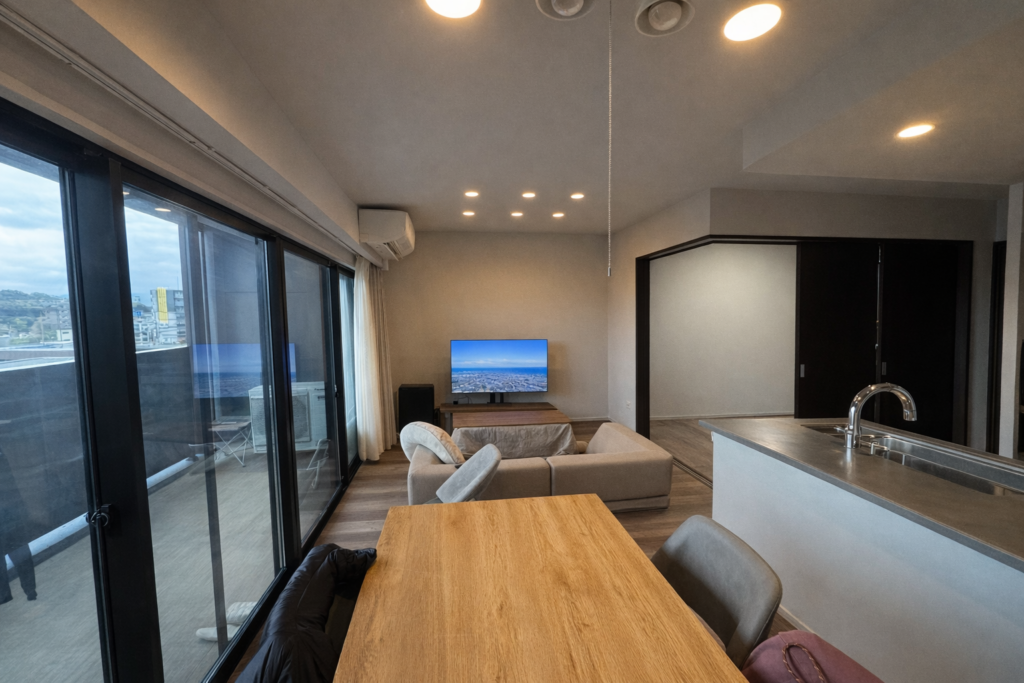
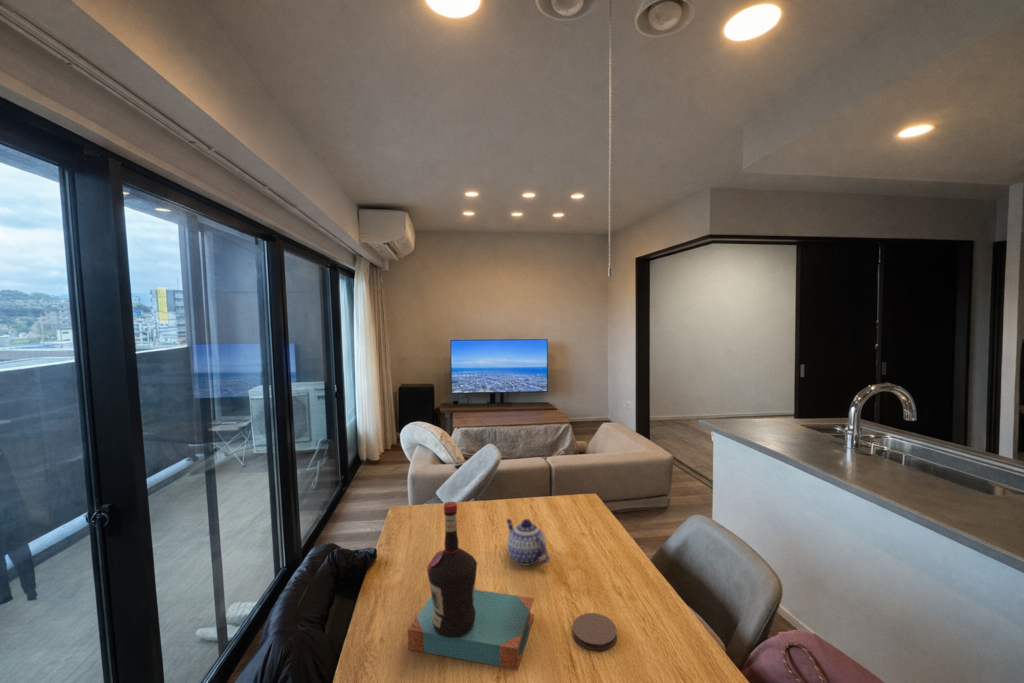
+ coaster [571,612,618,651]
+ bottle [407,501,535,671]
+ teapot [505,517,551,567]
